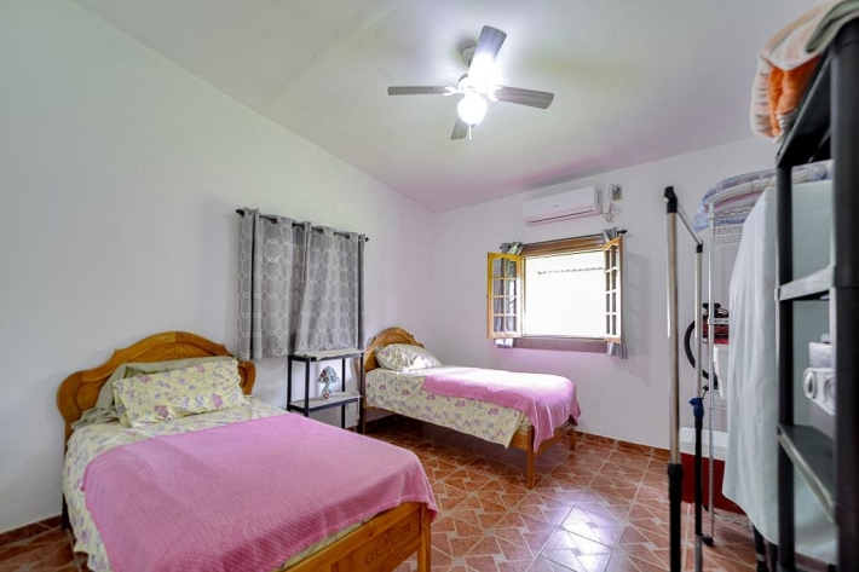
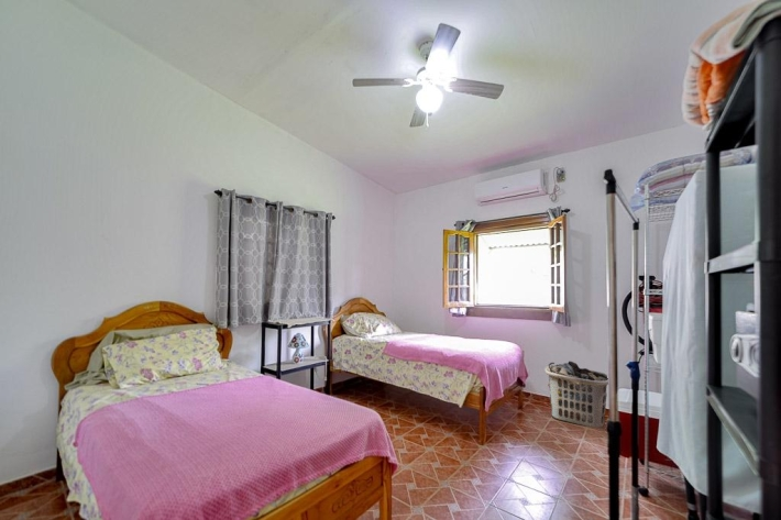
+ clothes hamper [543,361,609,429]
